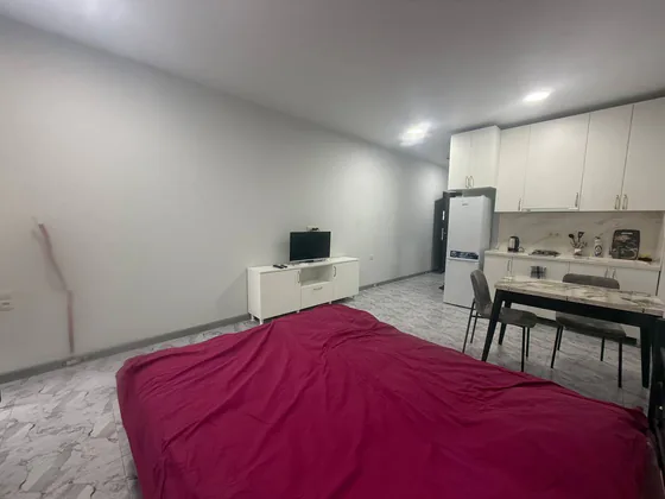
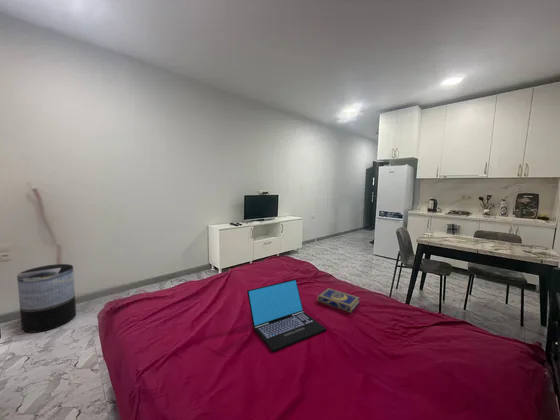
+ trash can [16,263,77,334]
+ laptop [246,278,327,353]
+ book [317,287,361,314]
